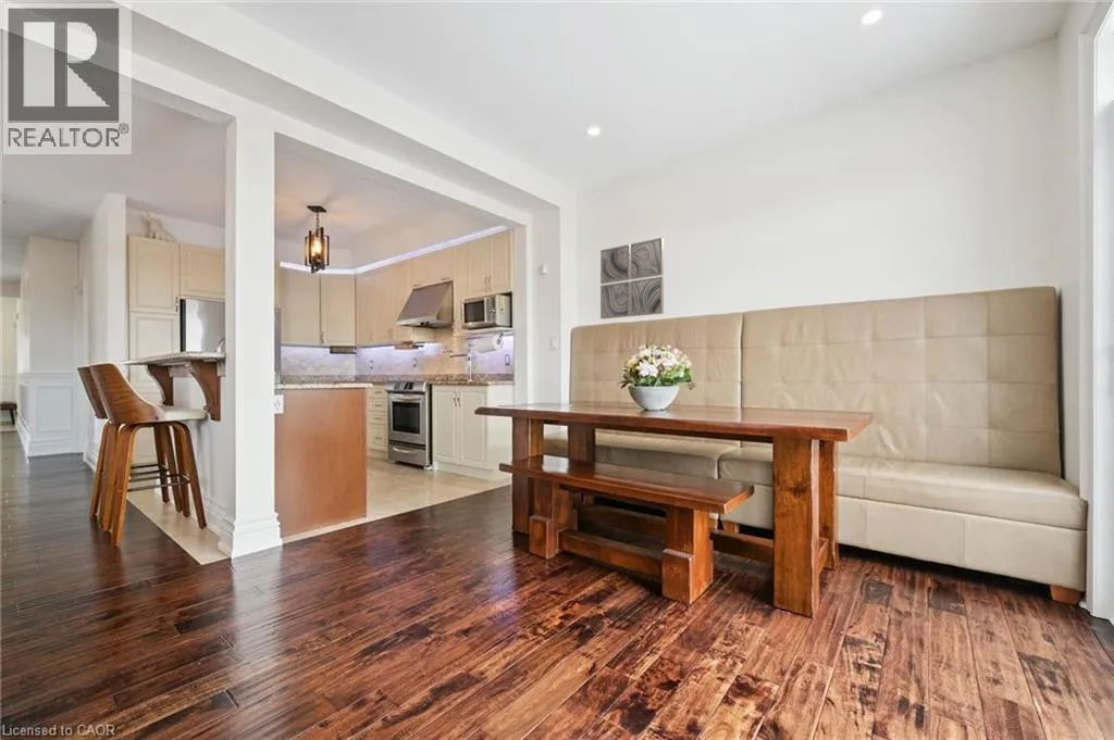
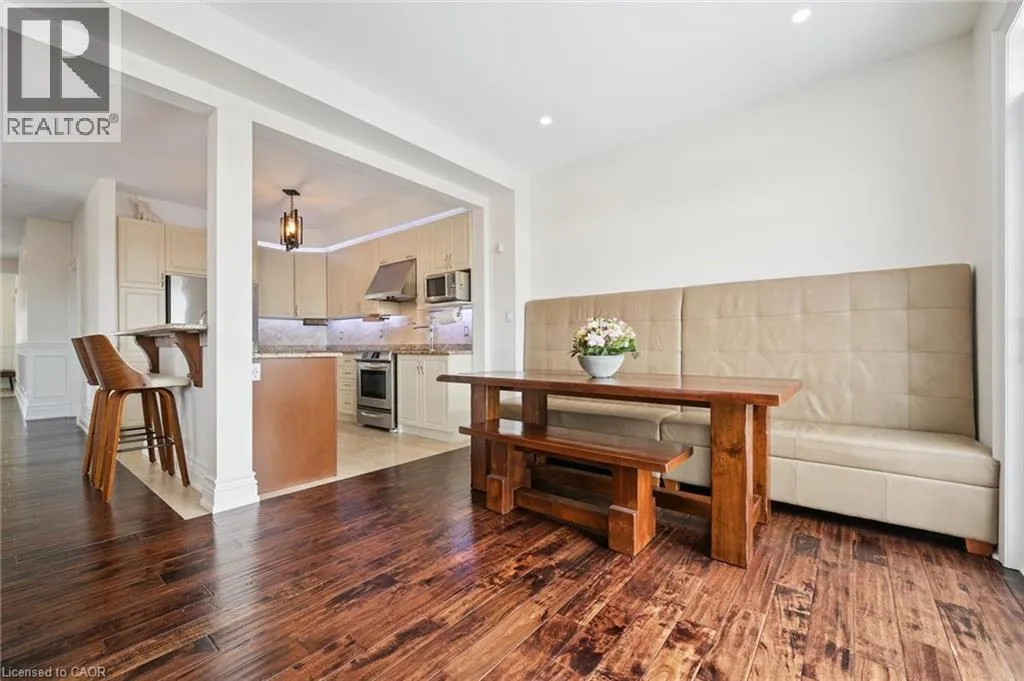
- wall art [599,237,665,321]
